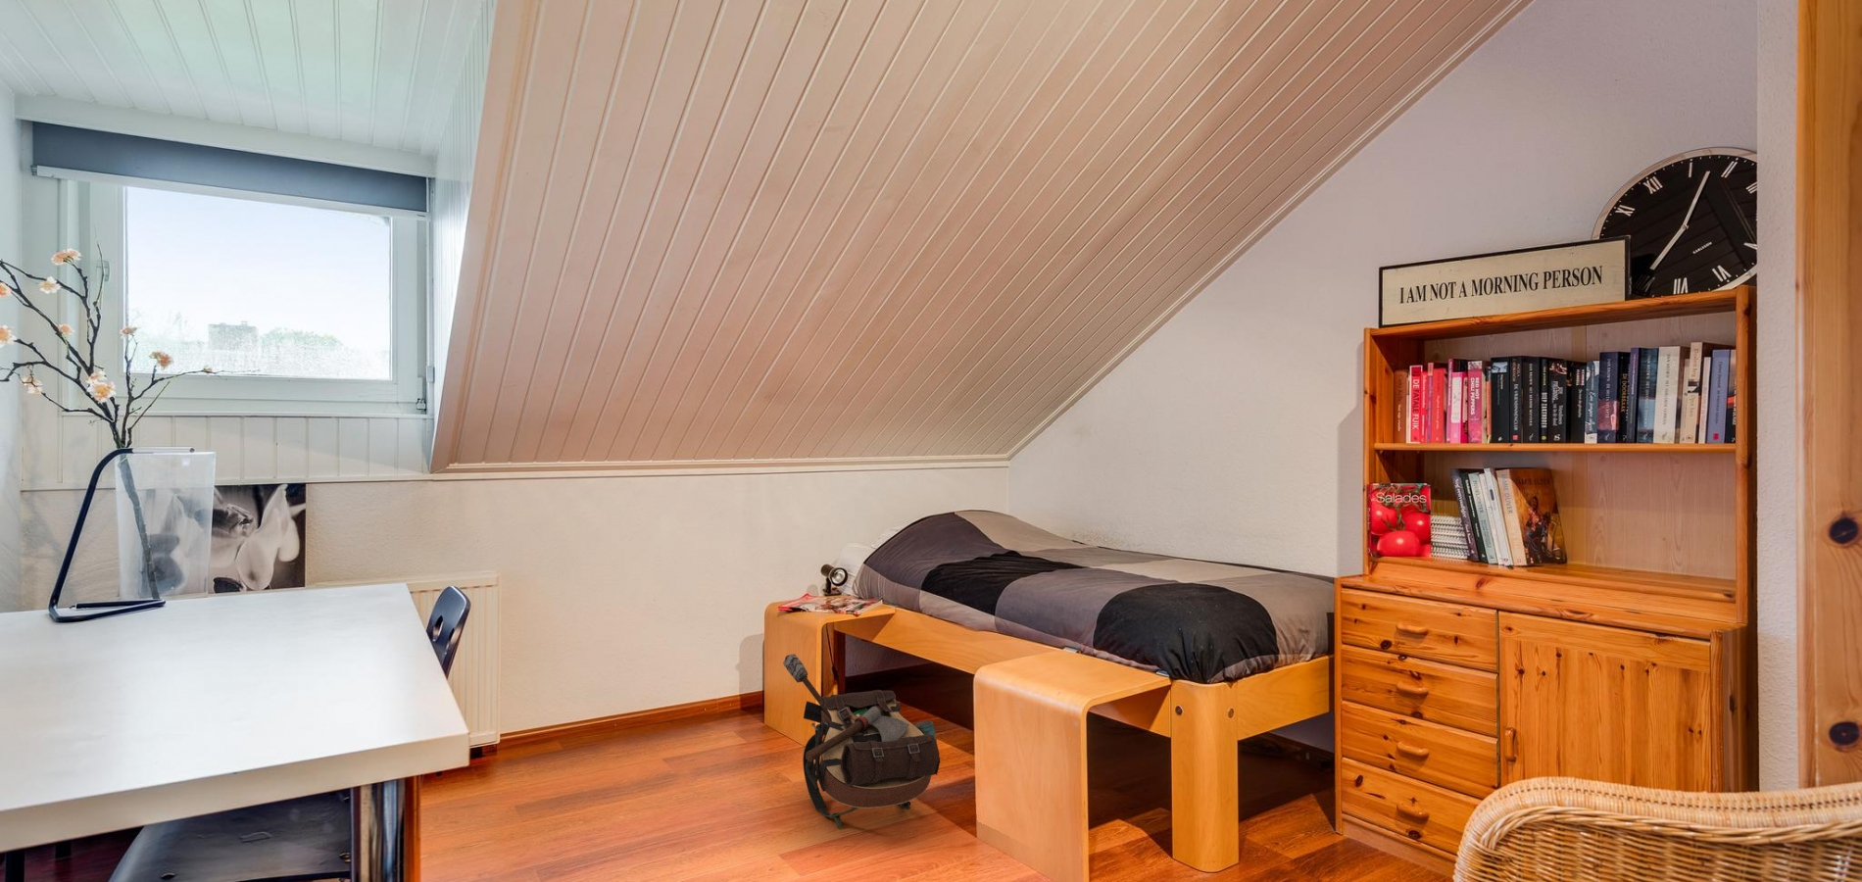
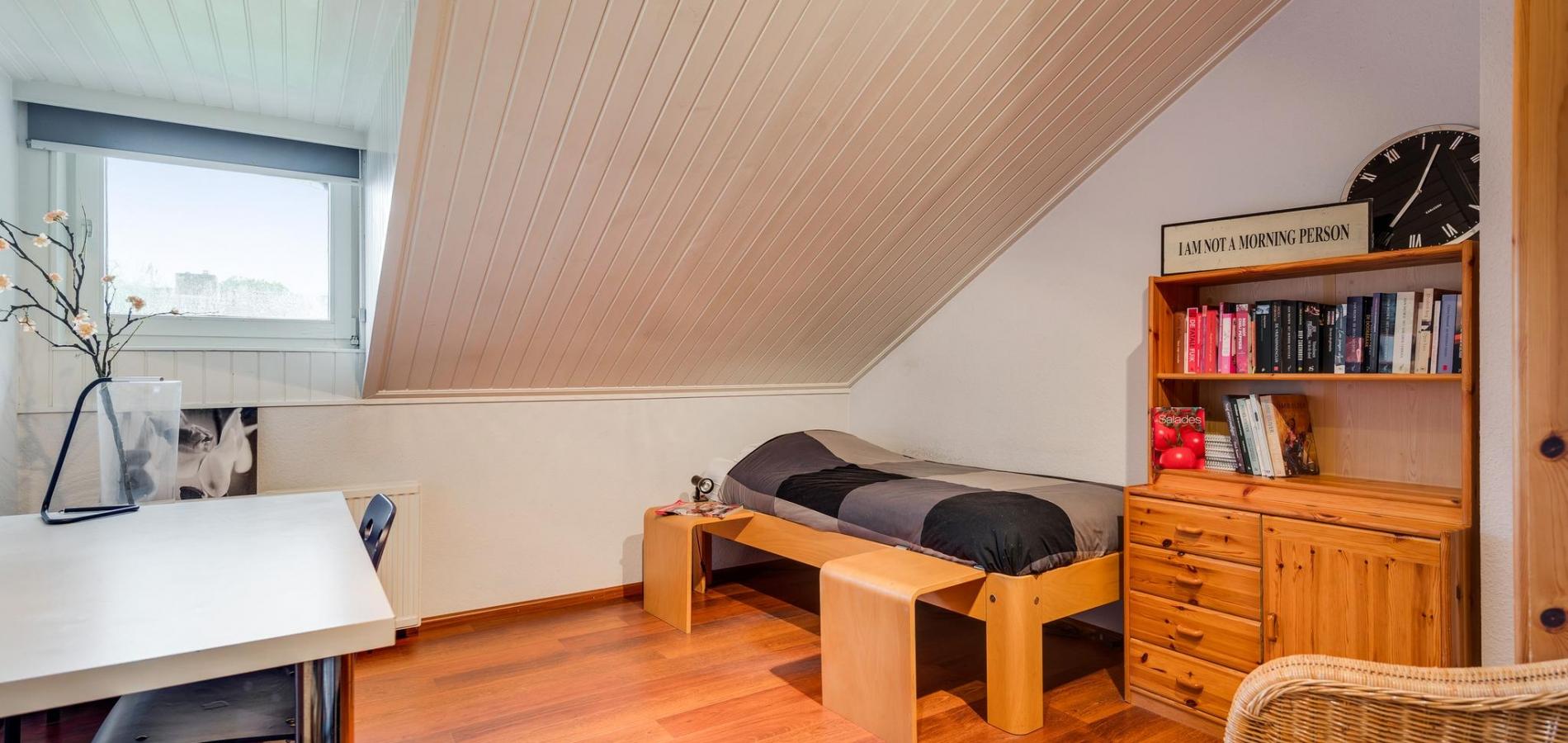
- backpack [783,654,940,829]
